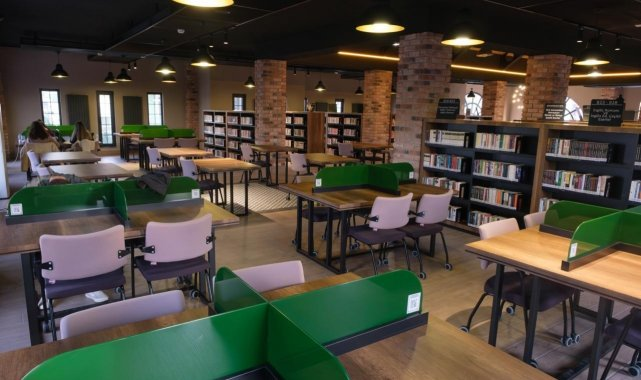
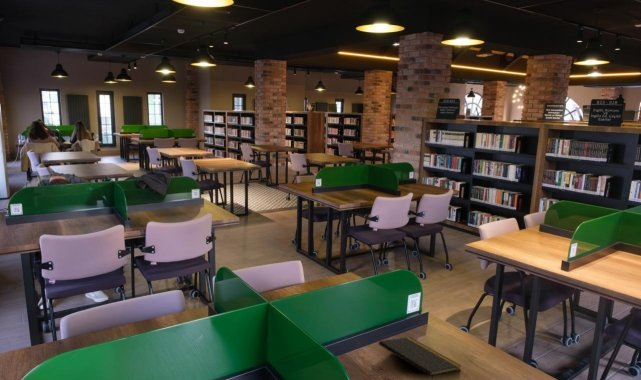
+ notepad [378,336,462,380]
